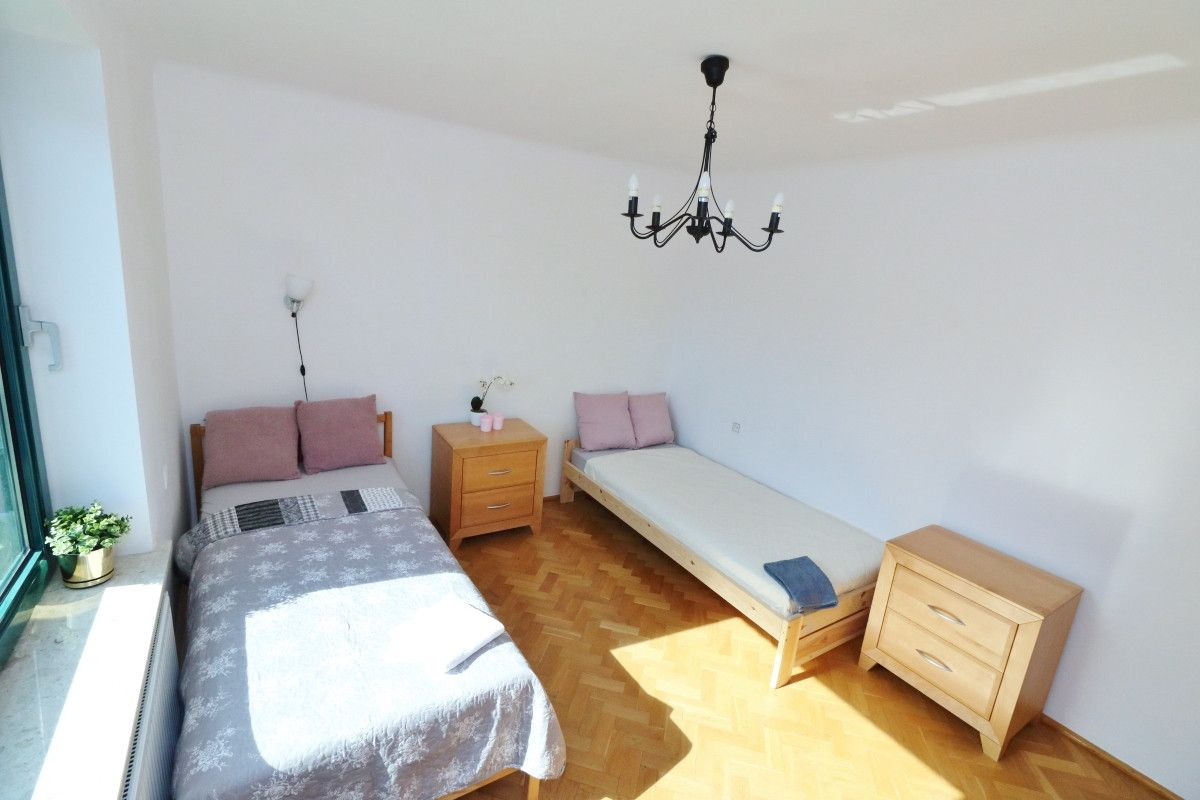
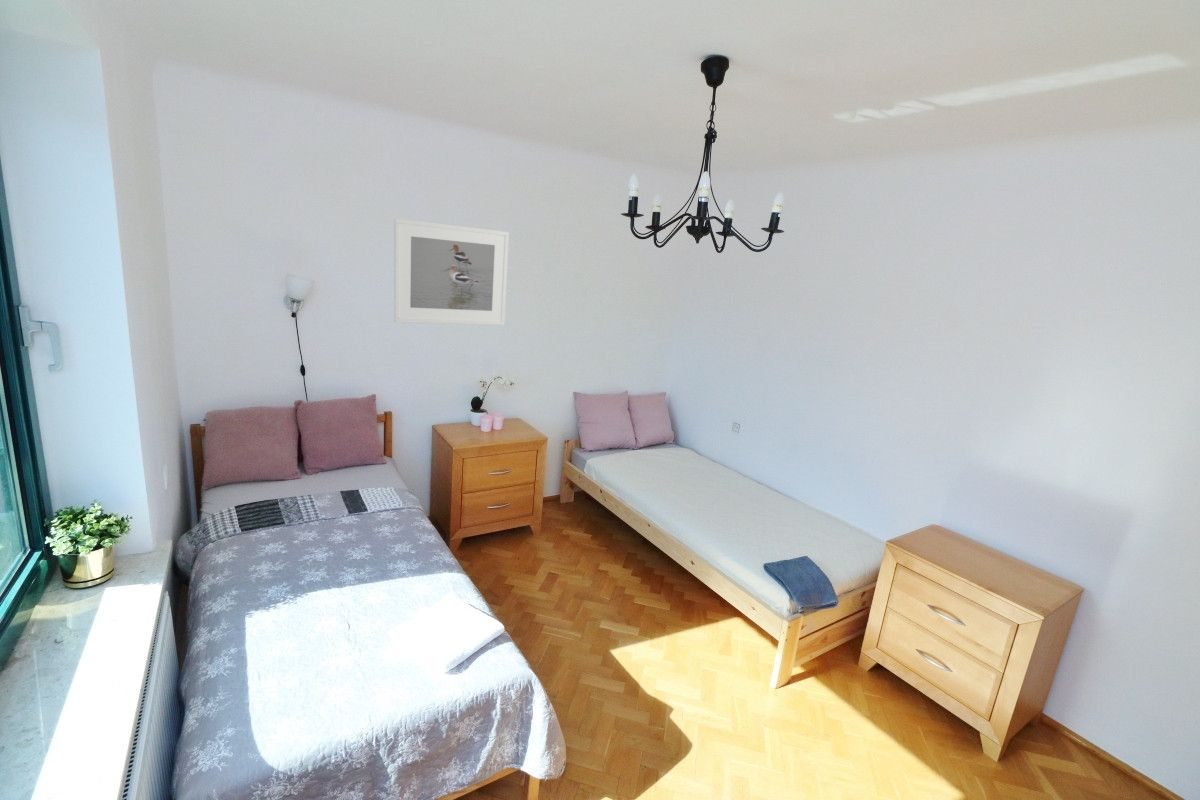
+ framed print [393,217,510,326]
